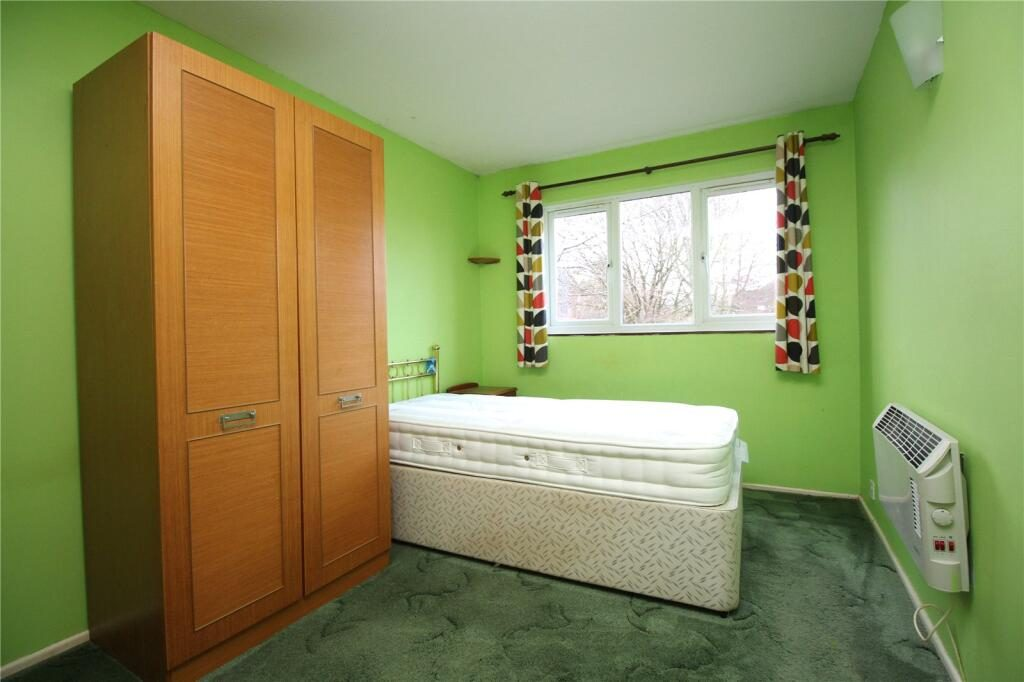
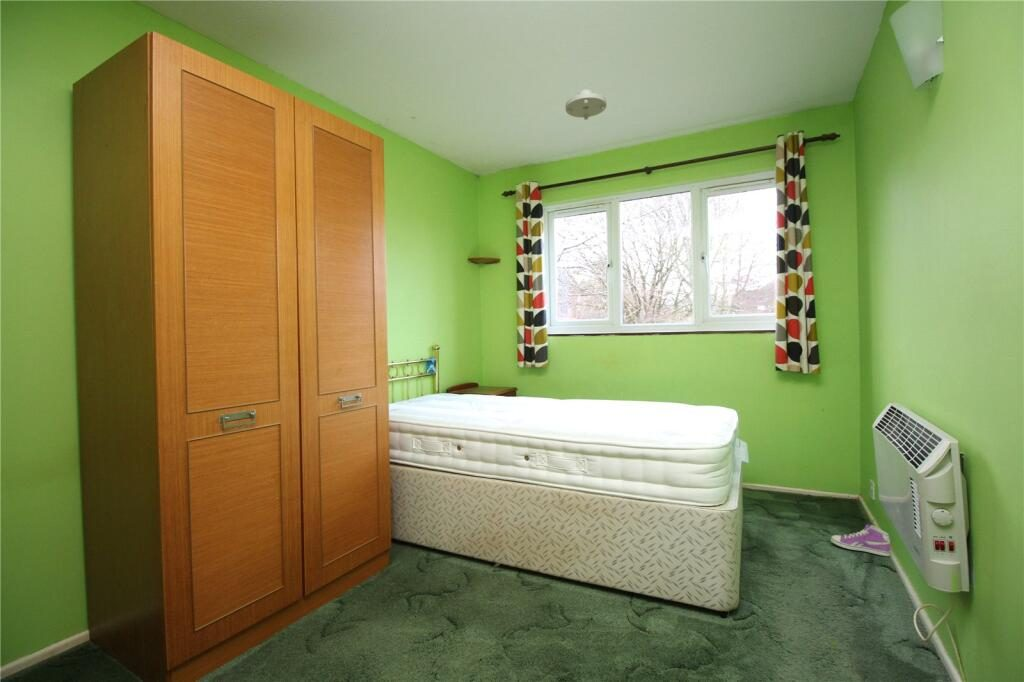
+ sneaker [830,523,891,557]
+ ceiling light [564,89,608,121]
